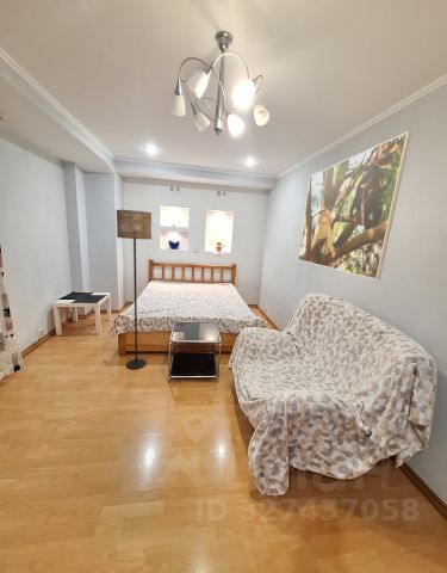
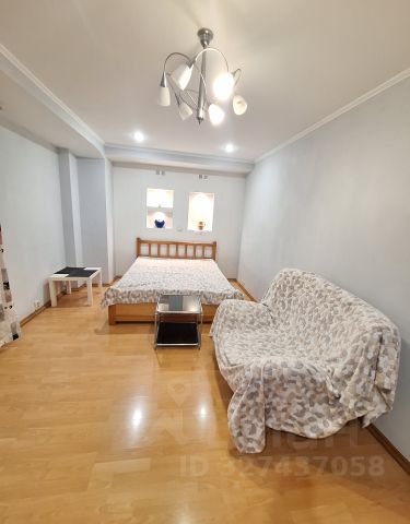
- floor lamp [116,209,153,370]
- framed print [297,131,412,281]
